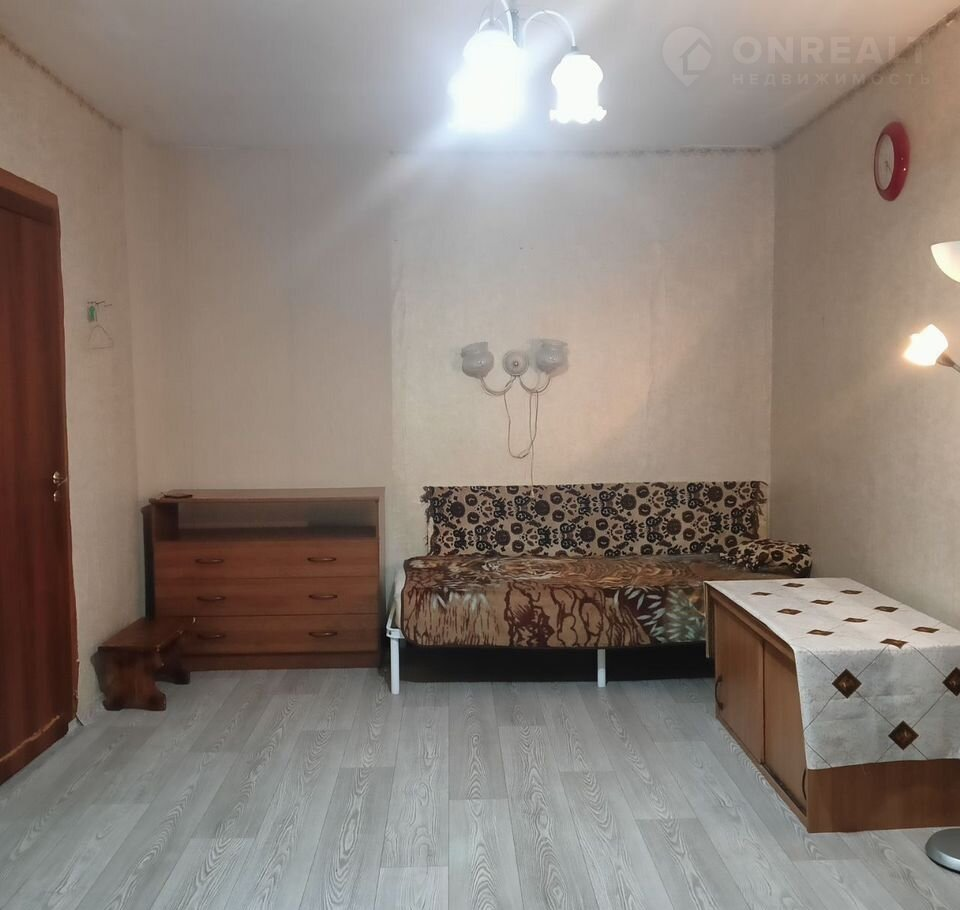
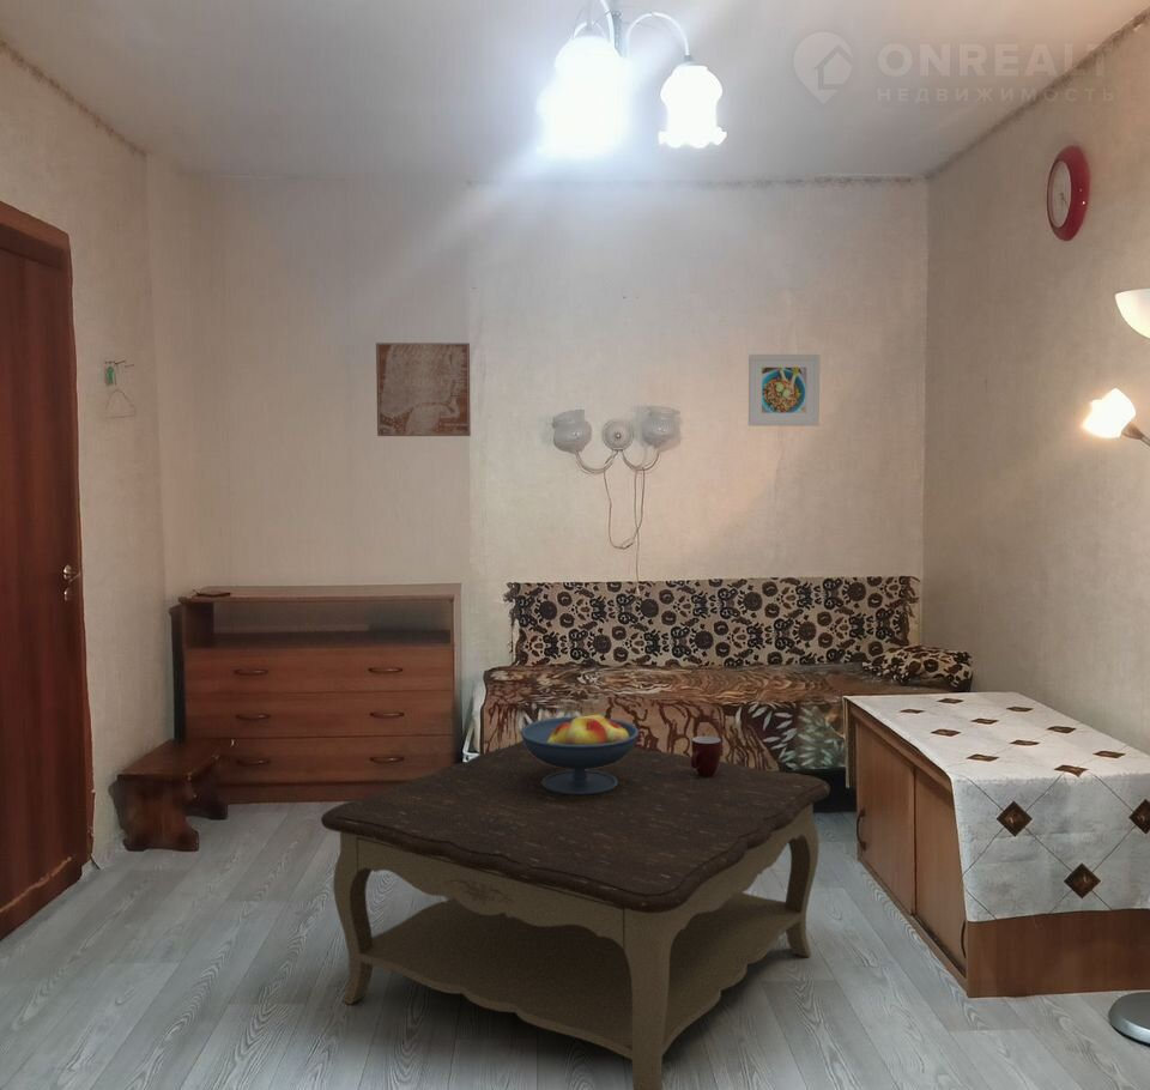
+ mug [690,735,722,777]
+ coffee table [320,739,831,1090]
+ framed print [748,353,821,426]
+ fruit bowl [519,709,640,795]
+ wall art [375,341,472,437]
